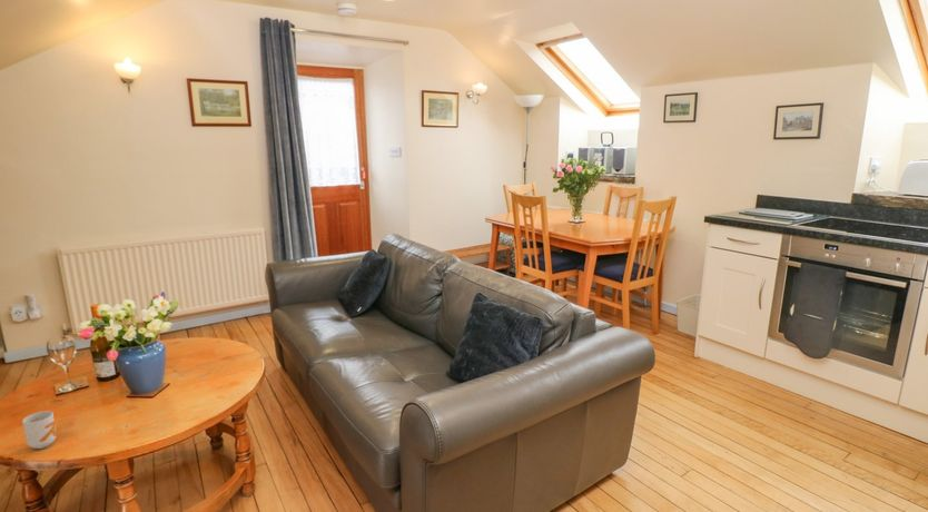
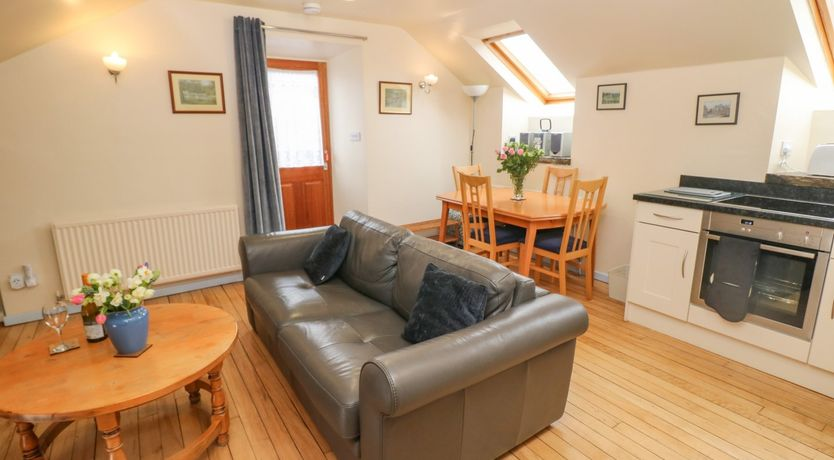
- mug [21,410,58,450]
